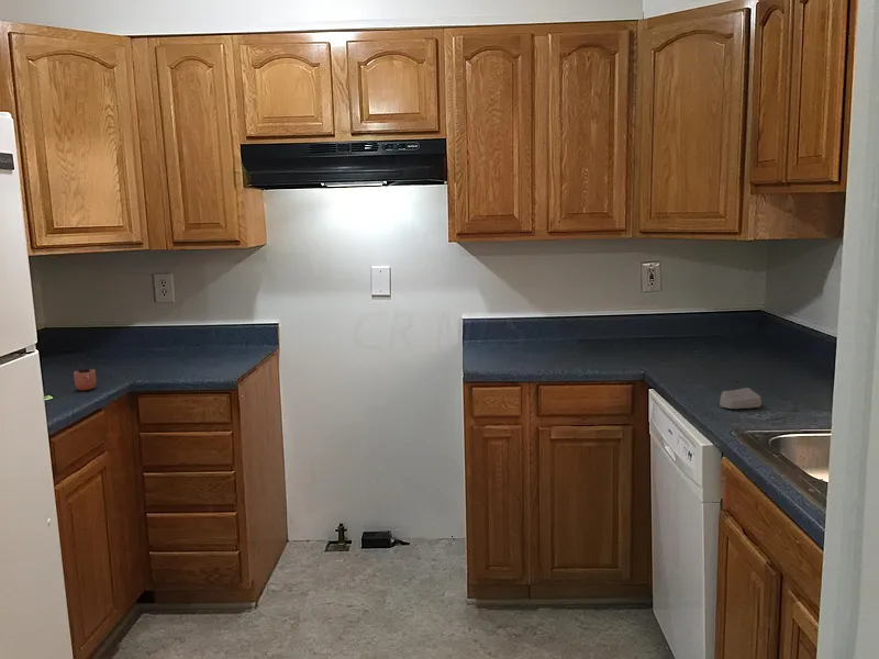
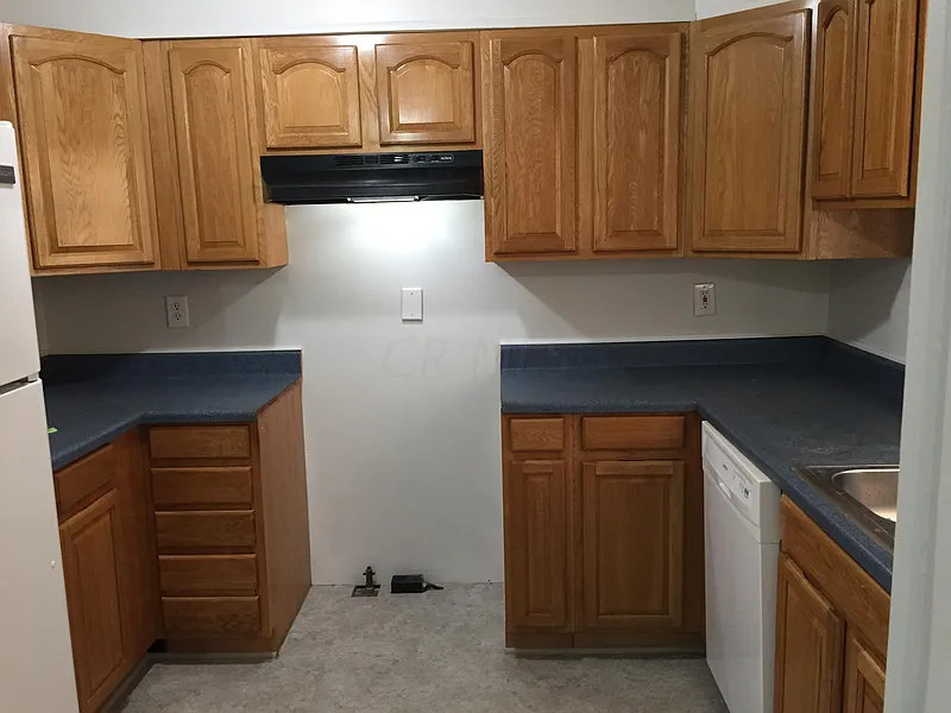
- soap bar [719,387,763,410]
- cocoa [73,355,97,391]
